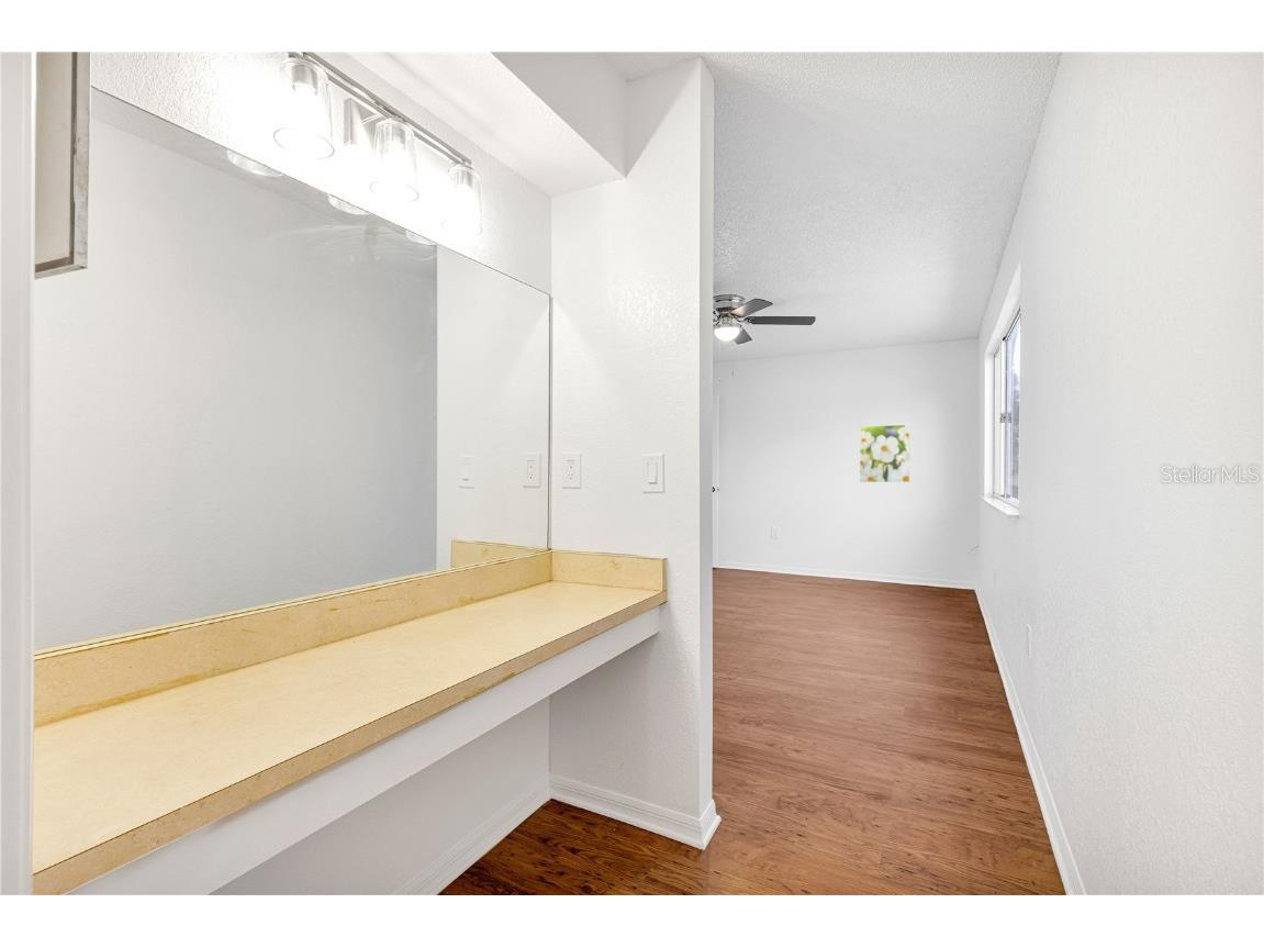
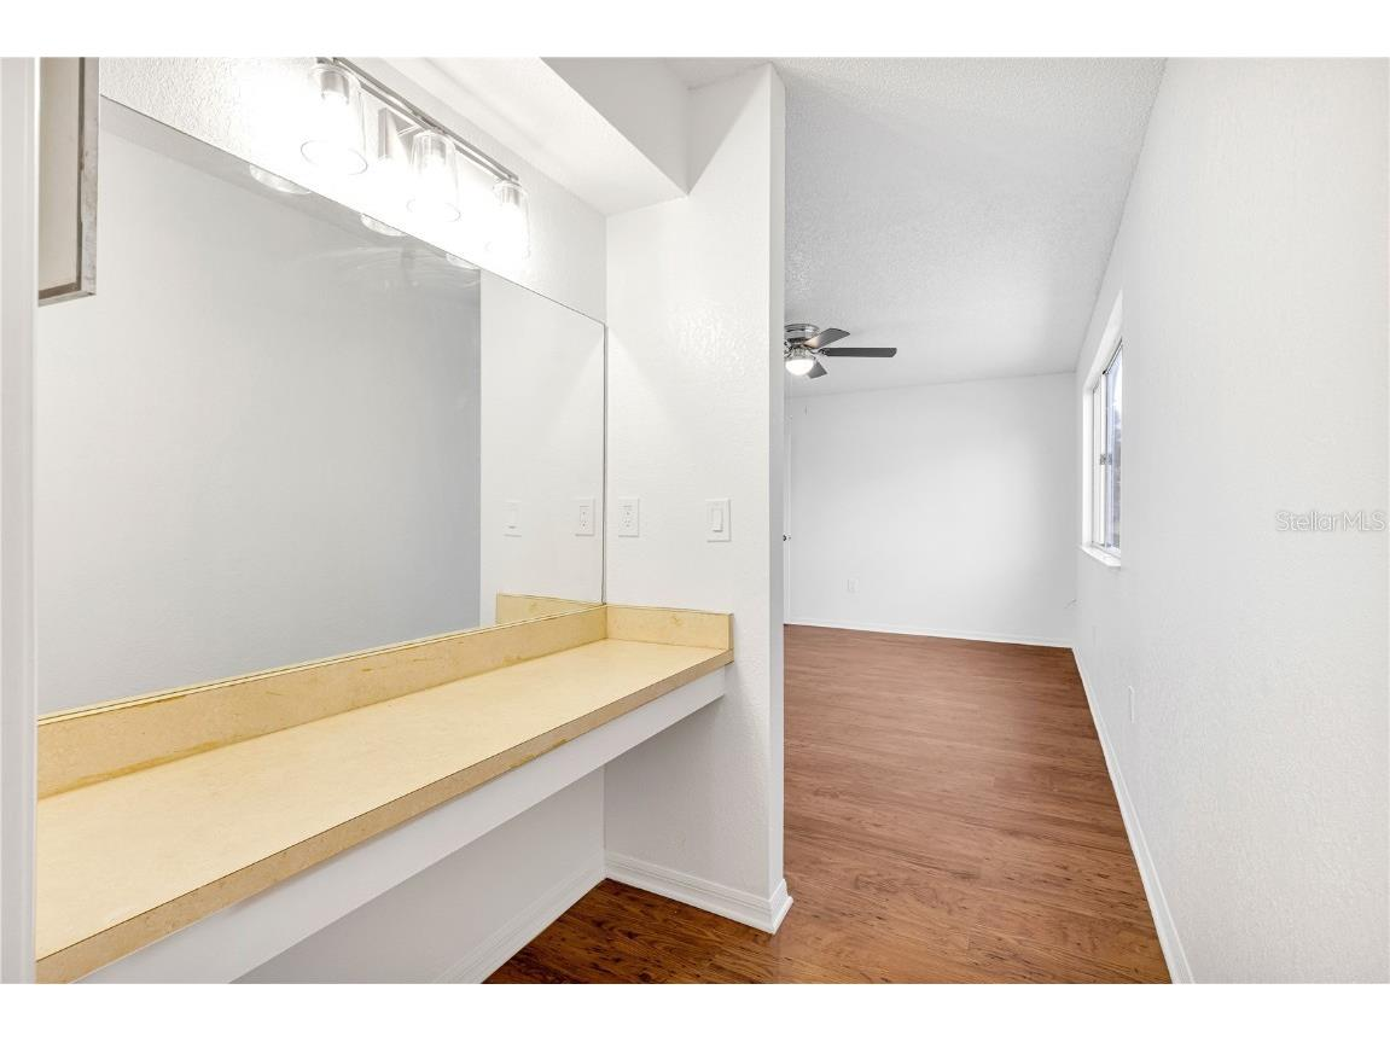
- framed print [859,423,911,483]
